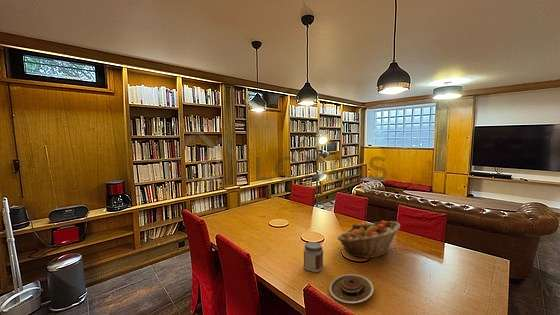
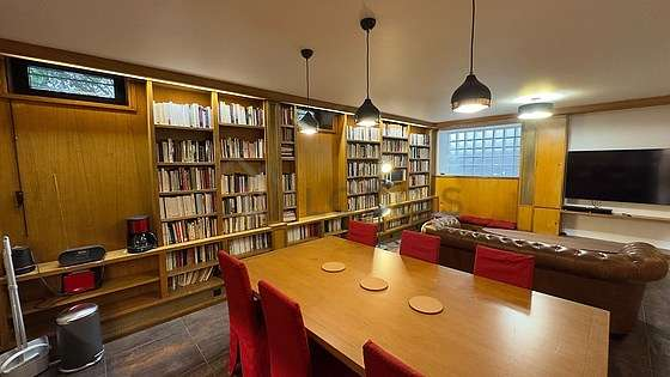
- fruit basket [337,220,401,259]
- jar [302,241,324,273]
- plate [329,273,375,305]
